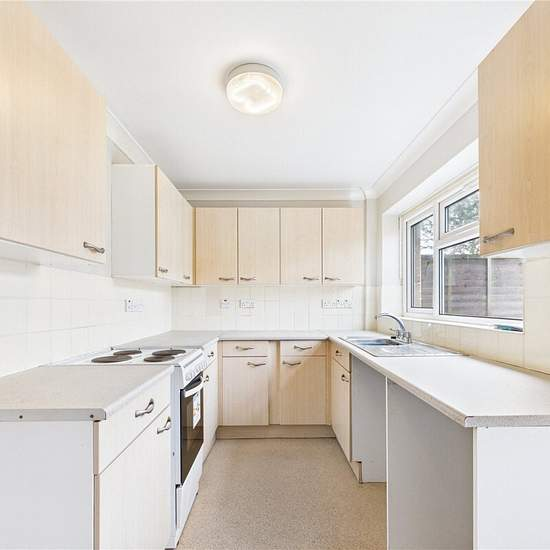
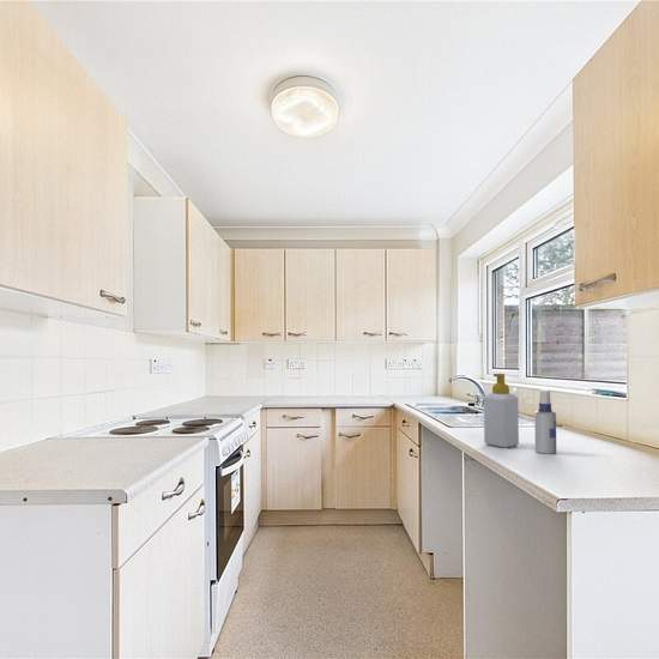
+ spray bottle [533,388,557,455]
+ soap bottle [483,373,520,449]
